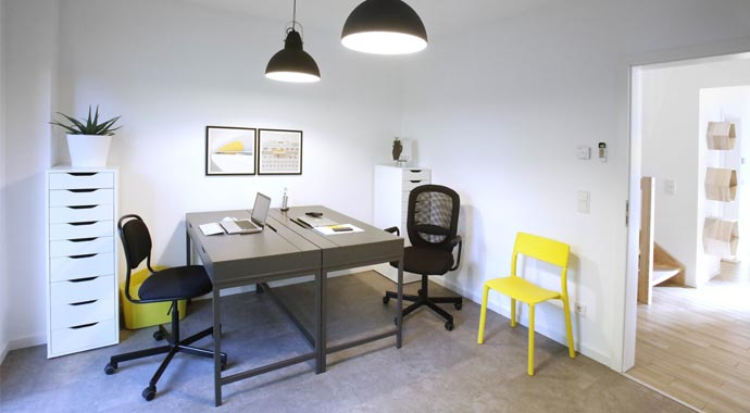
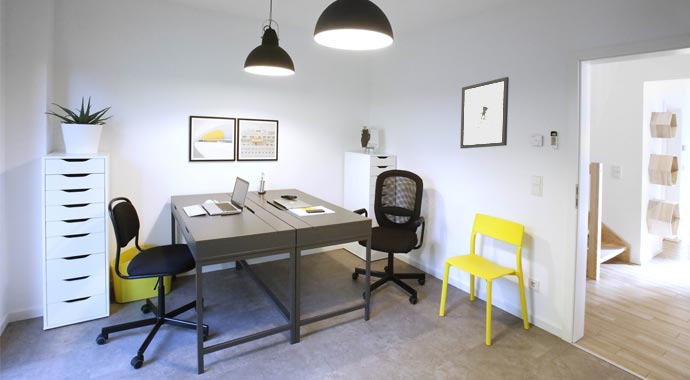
+ wall art [459,76,510,149]
